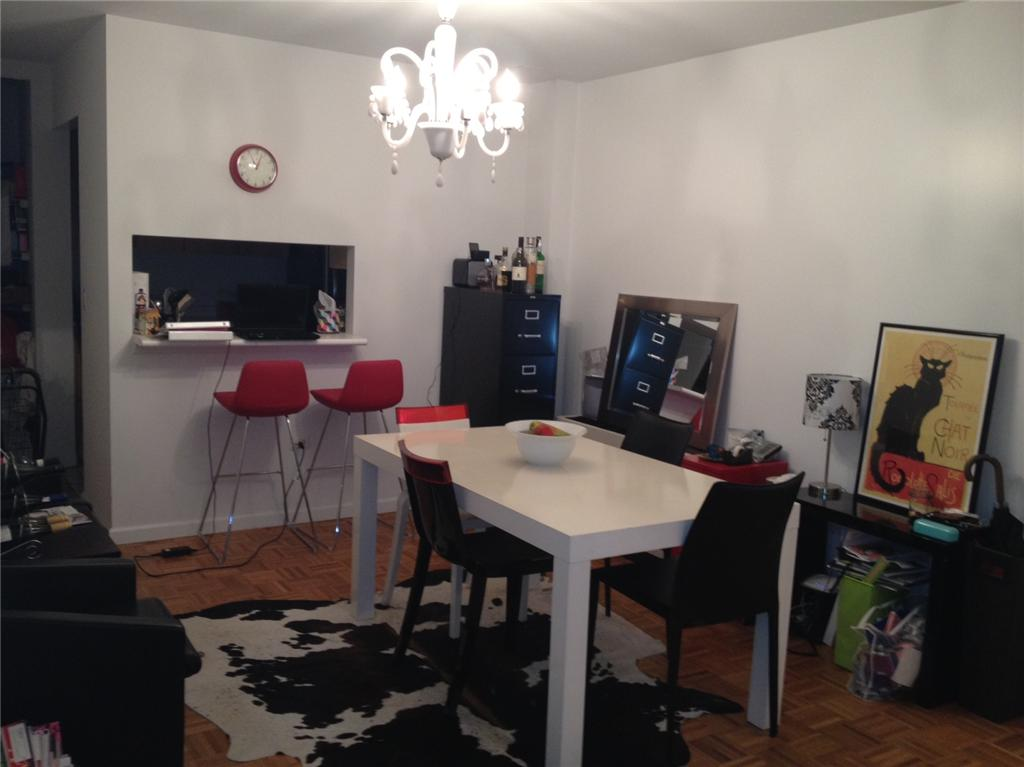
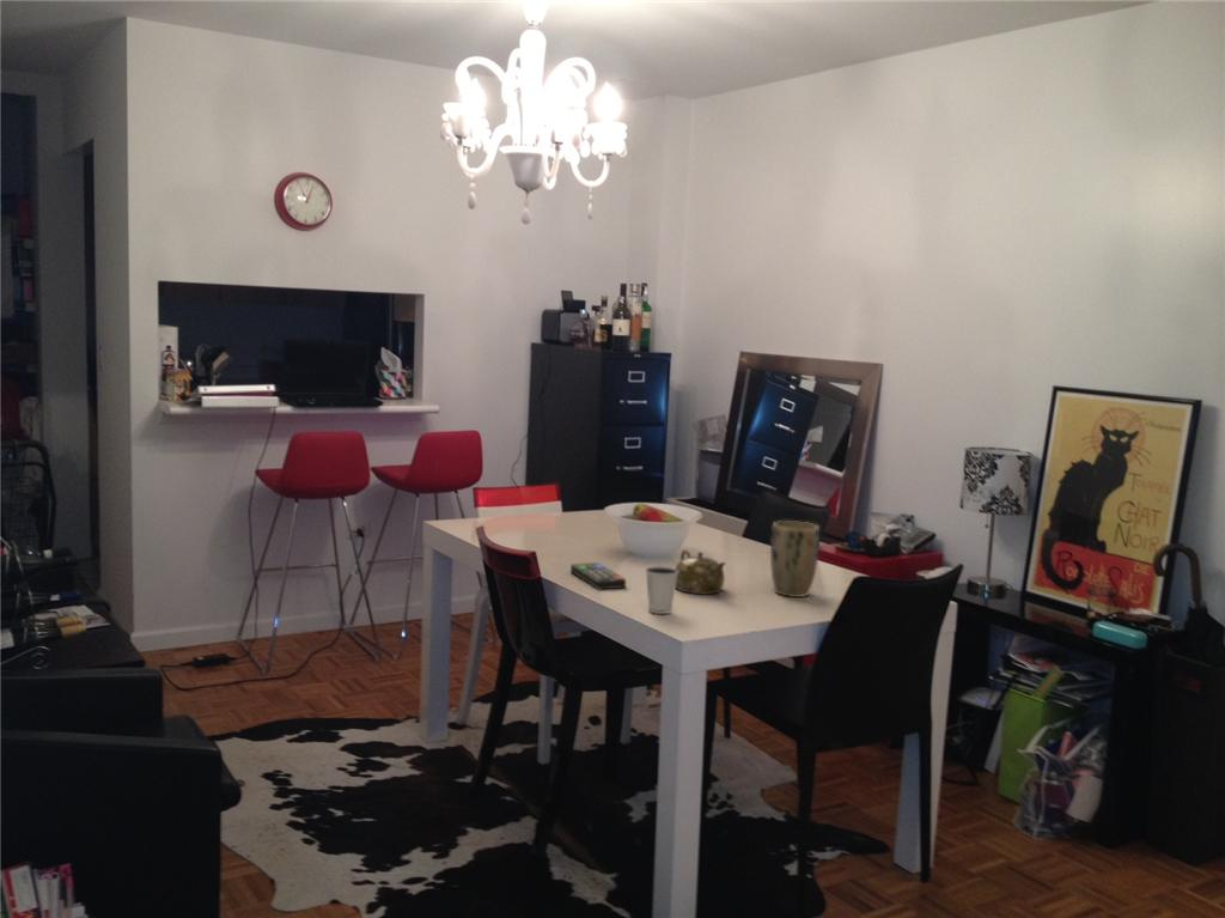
+ dixie cup [644,565,678,615]
+ remote control [569,561,627,590]
+ plant pot [769,519,821,598]
+ teapot [674,548,727,595]
